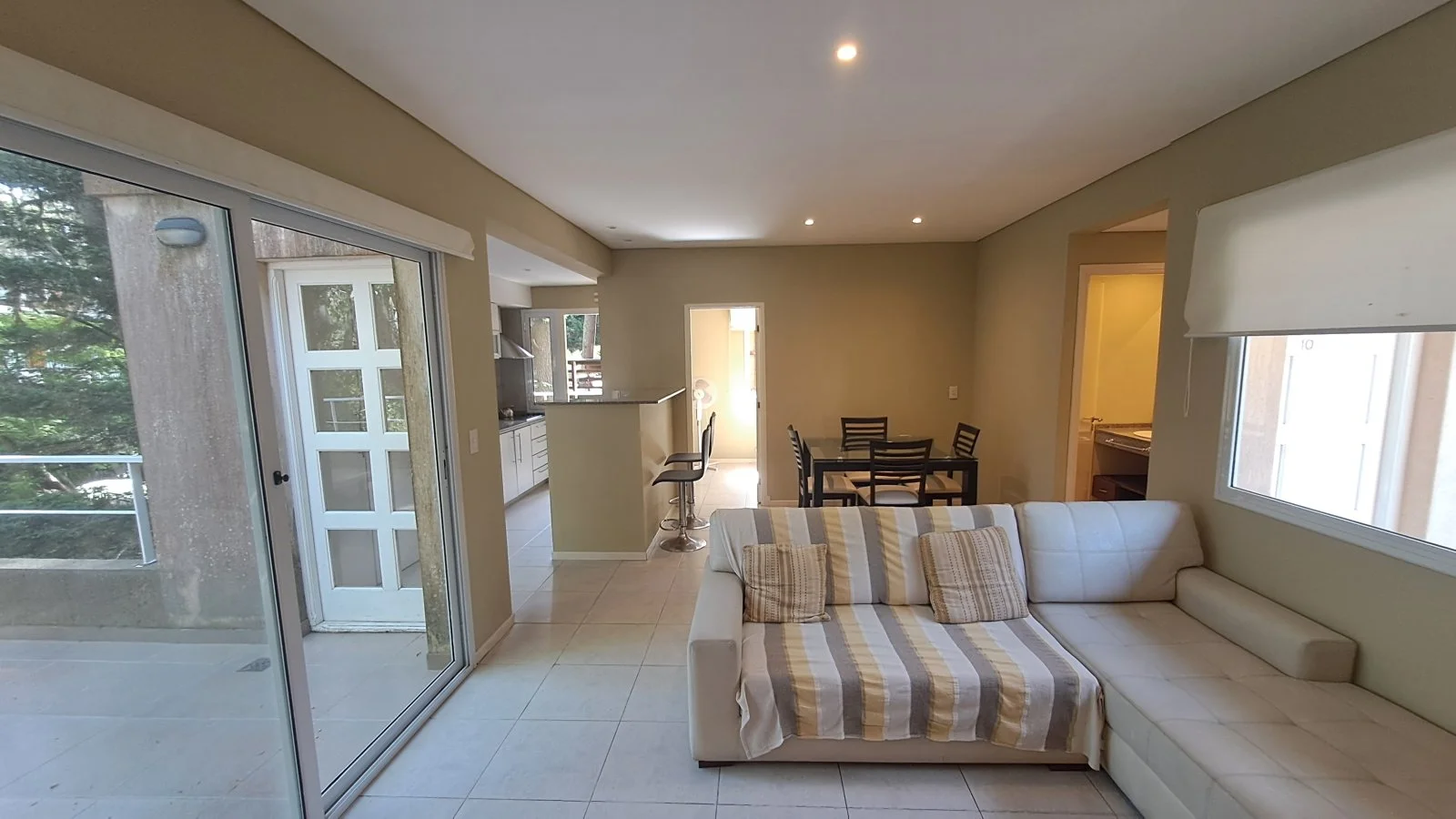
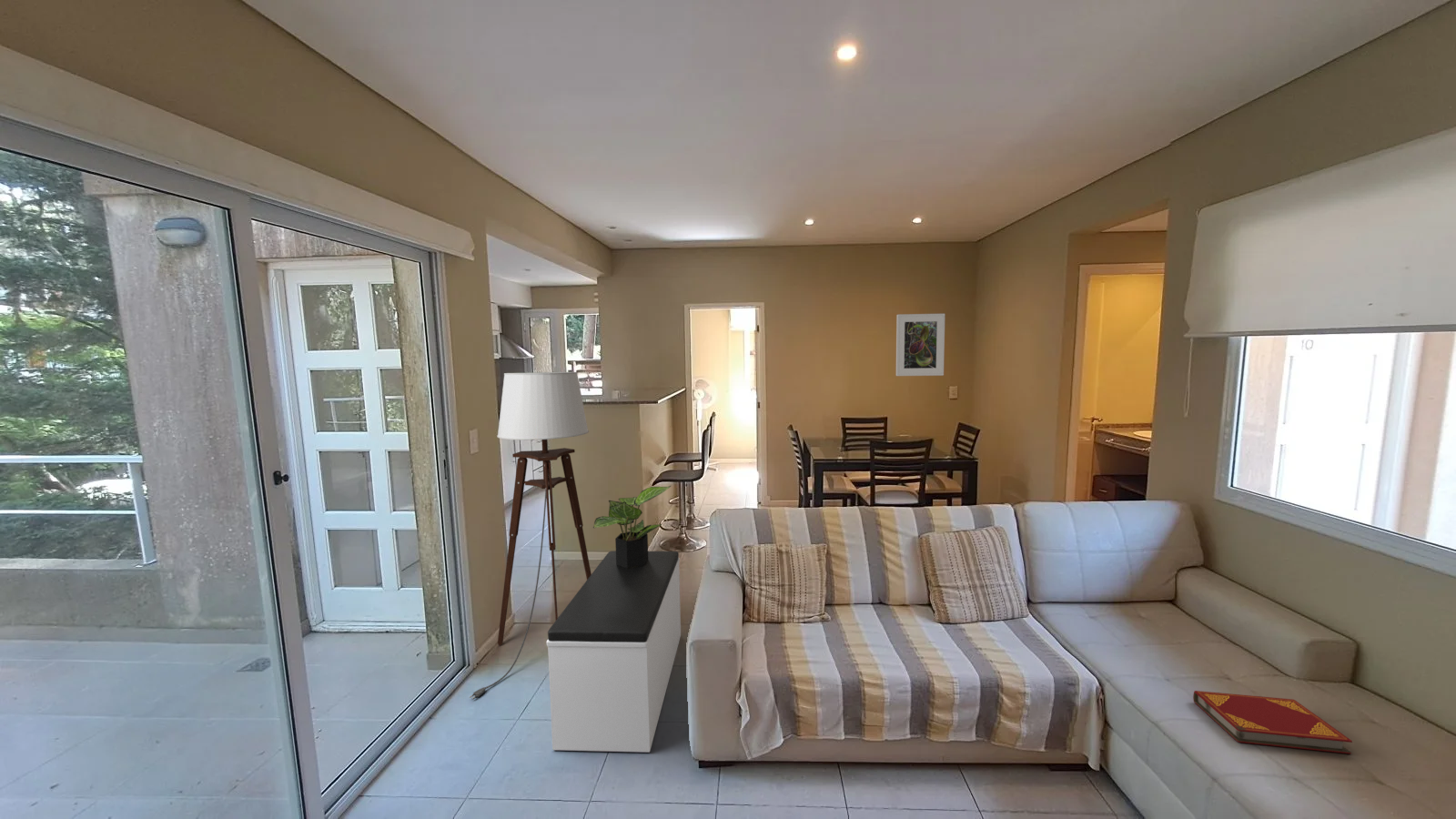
+ potted plant [592,485,672,569]
+ bench [546,550,682,753]
+ floor lamp [469,371,591,700]
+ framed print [895,313,945,377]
+ hardback book [1192,690,1353,754]
